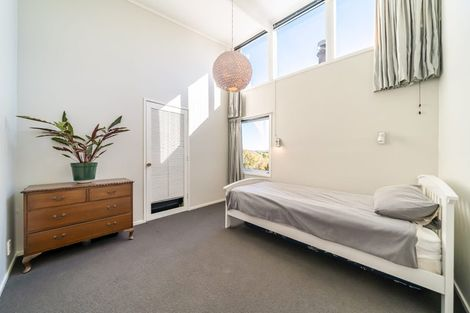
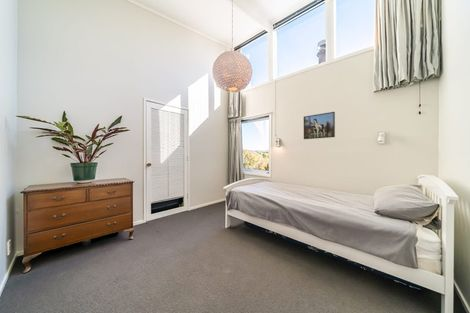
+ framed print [303,111,336,140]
